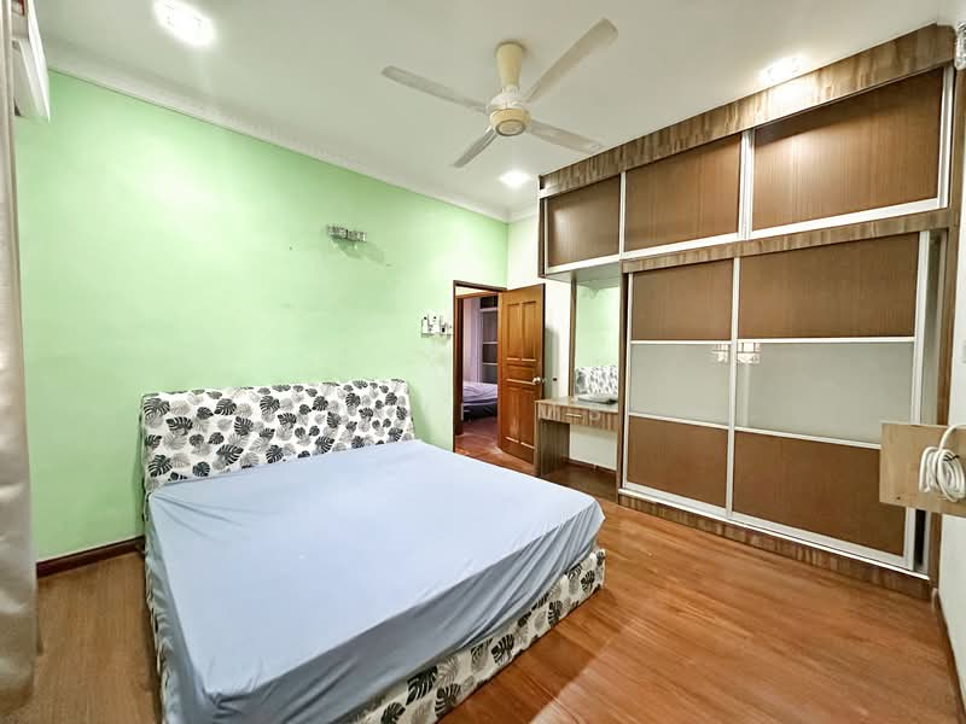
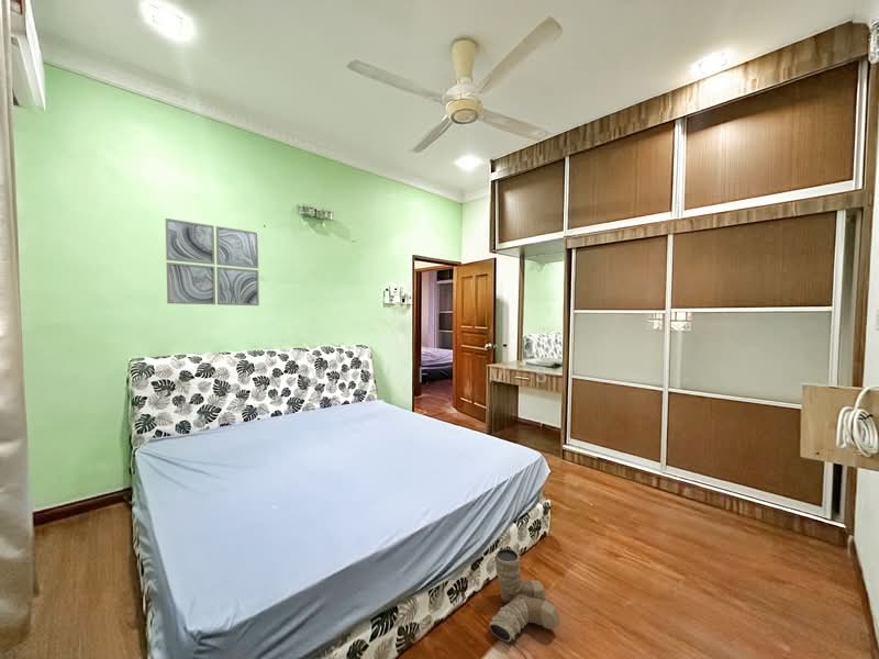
+ boots [488,548,560,644]
+ wall art [165,217,260,306]
